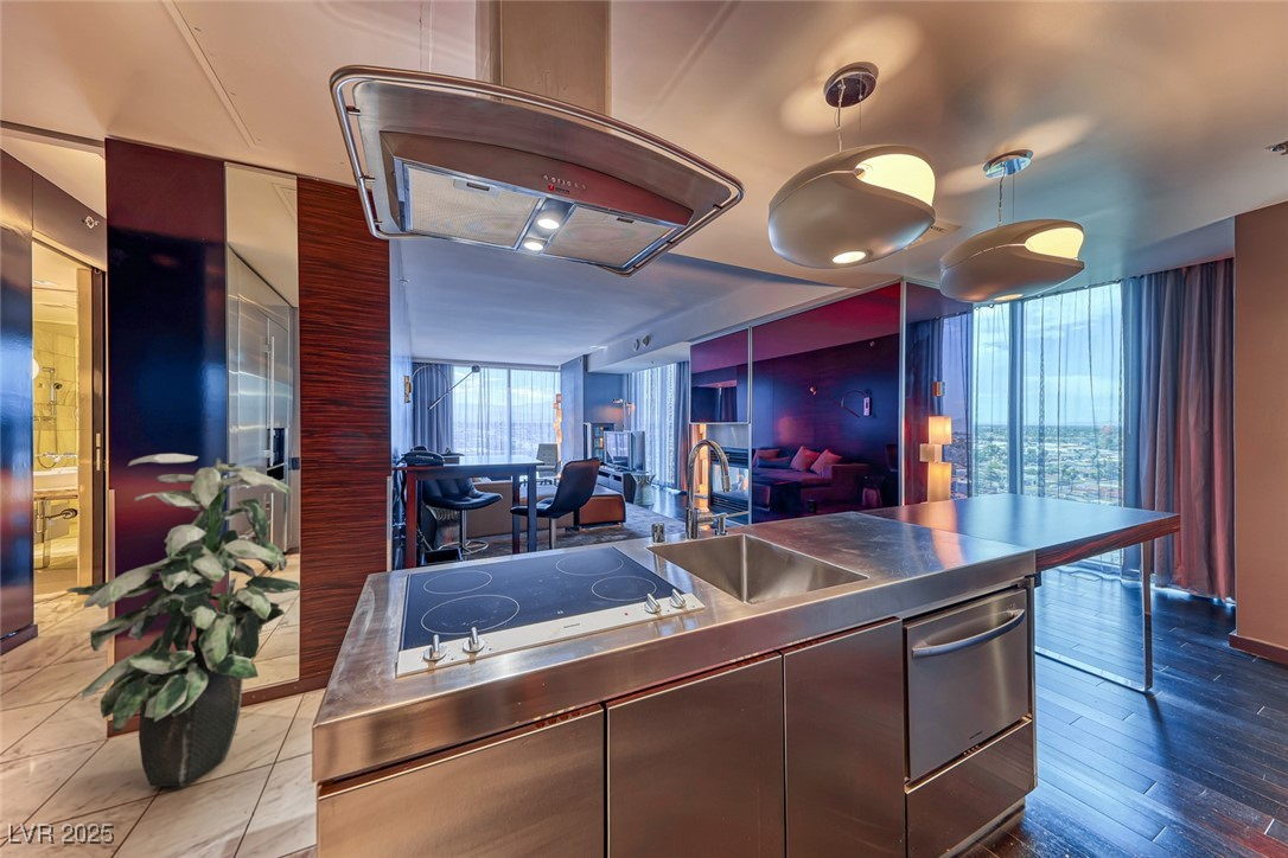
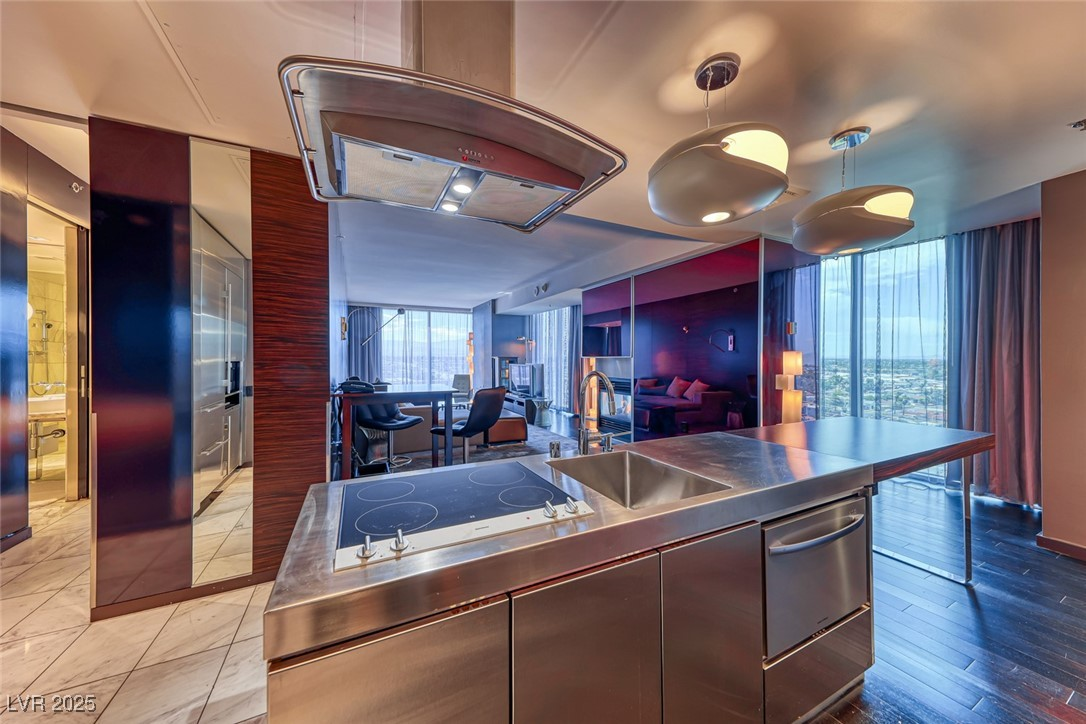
- indoor plant [65,453,302,787]
